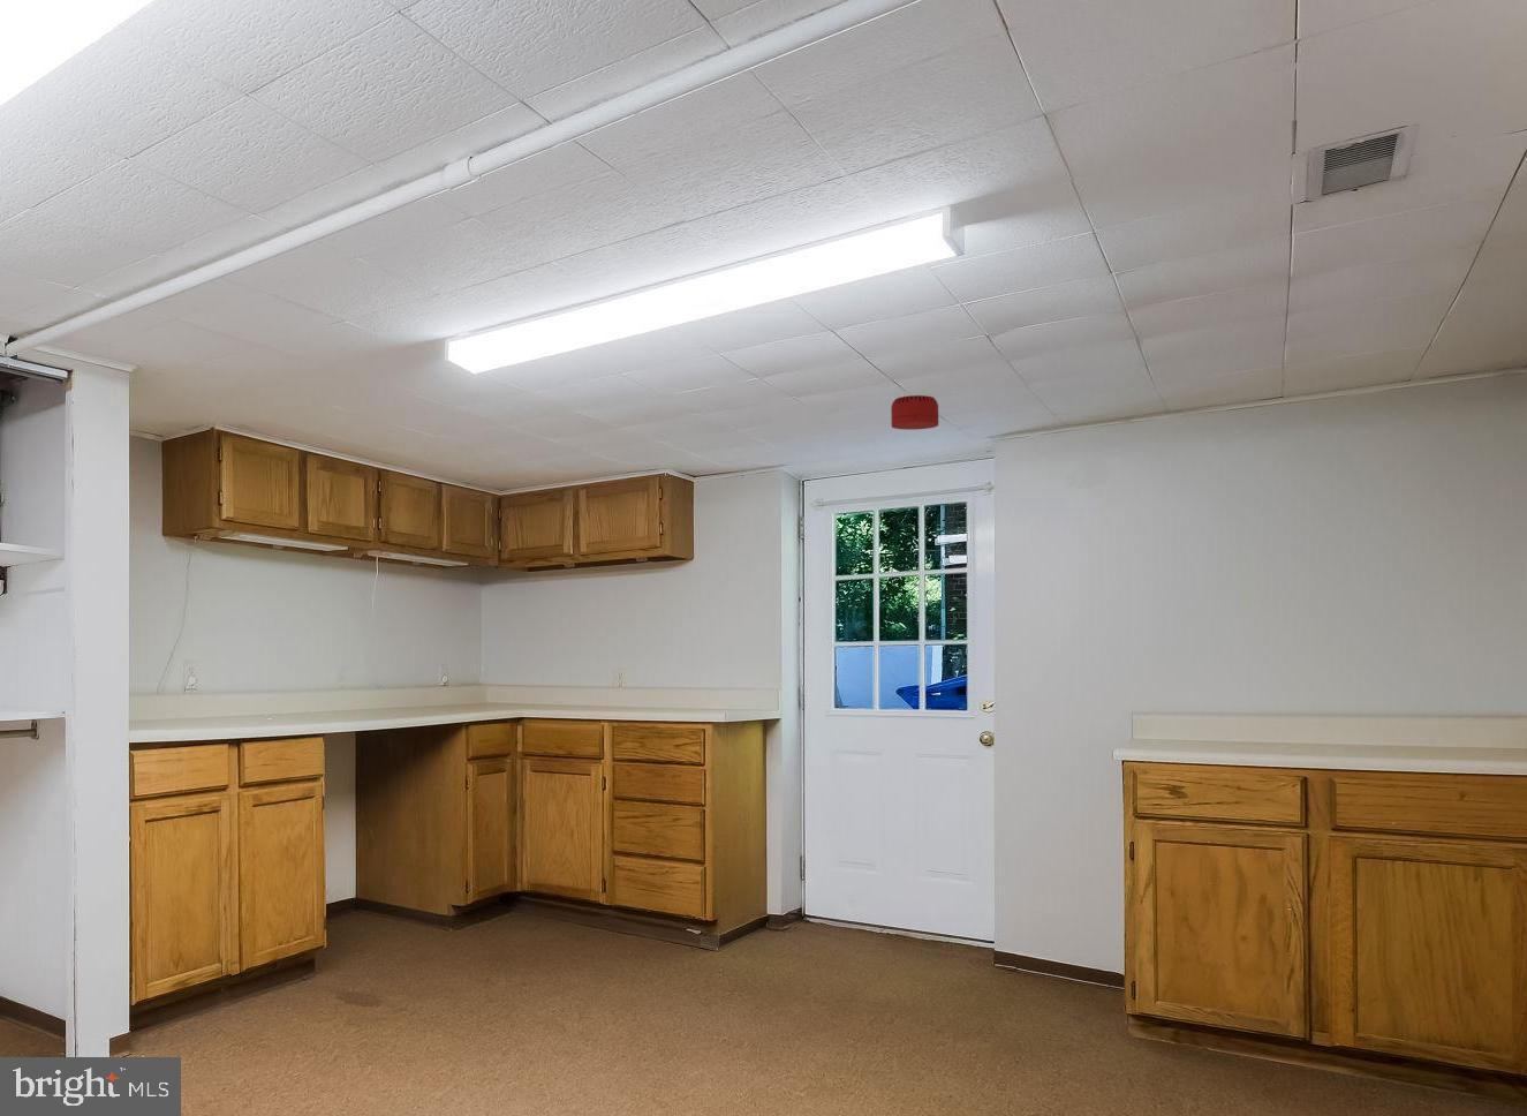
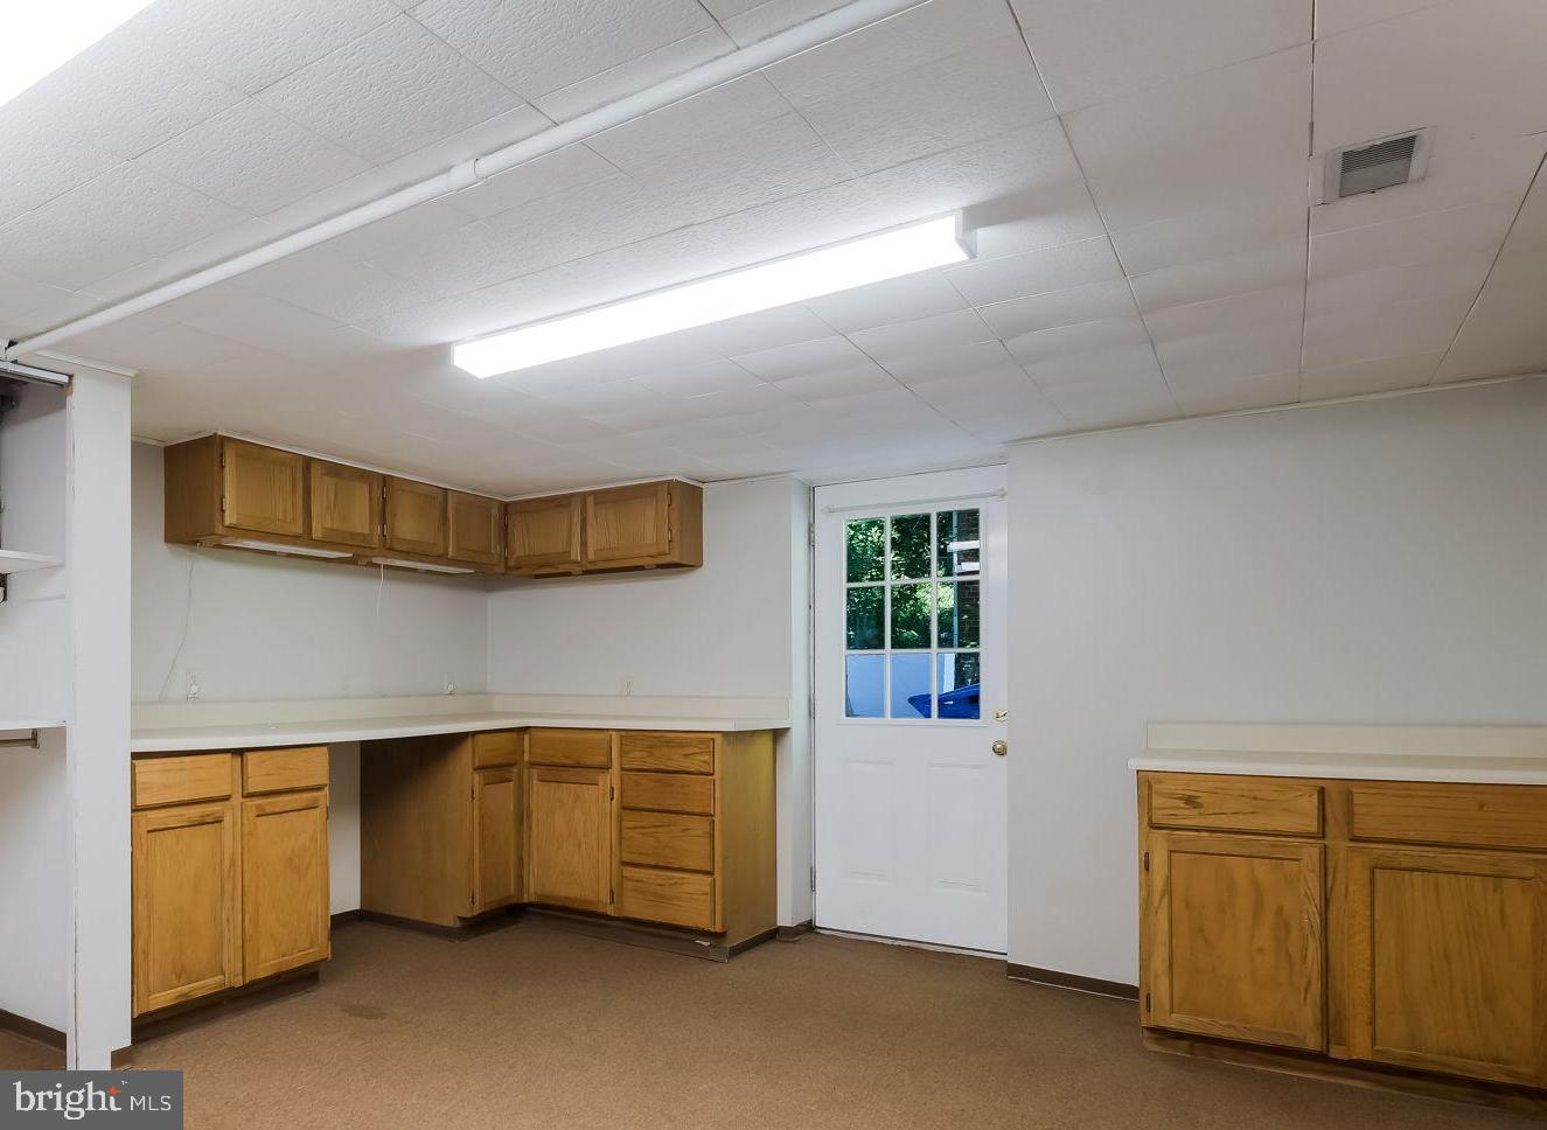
- smoke detector [889,394,939,432]
